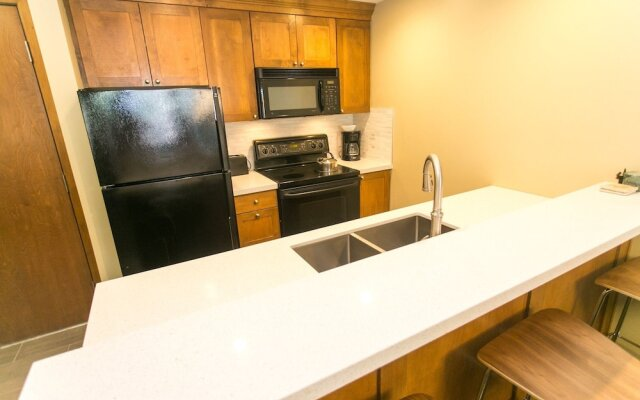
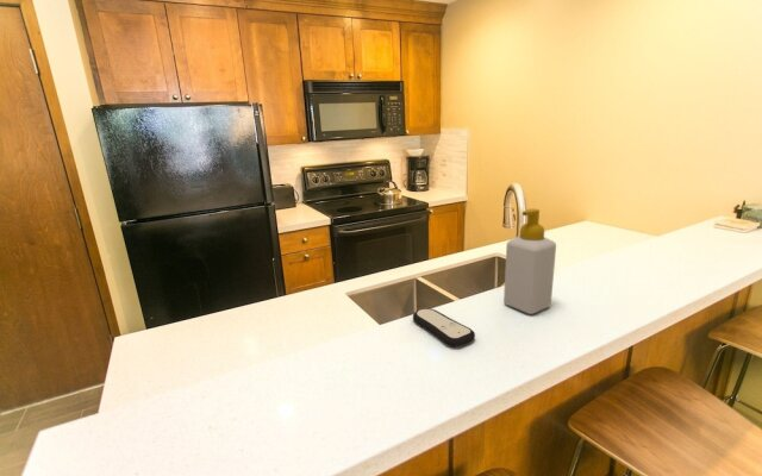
+ remote control [412,307,476,347]
+ soap bottle [502,208,557,315]
